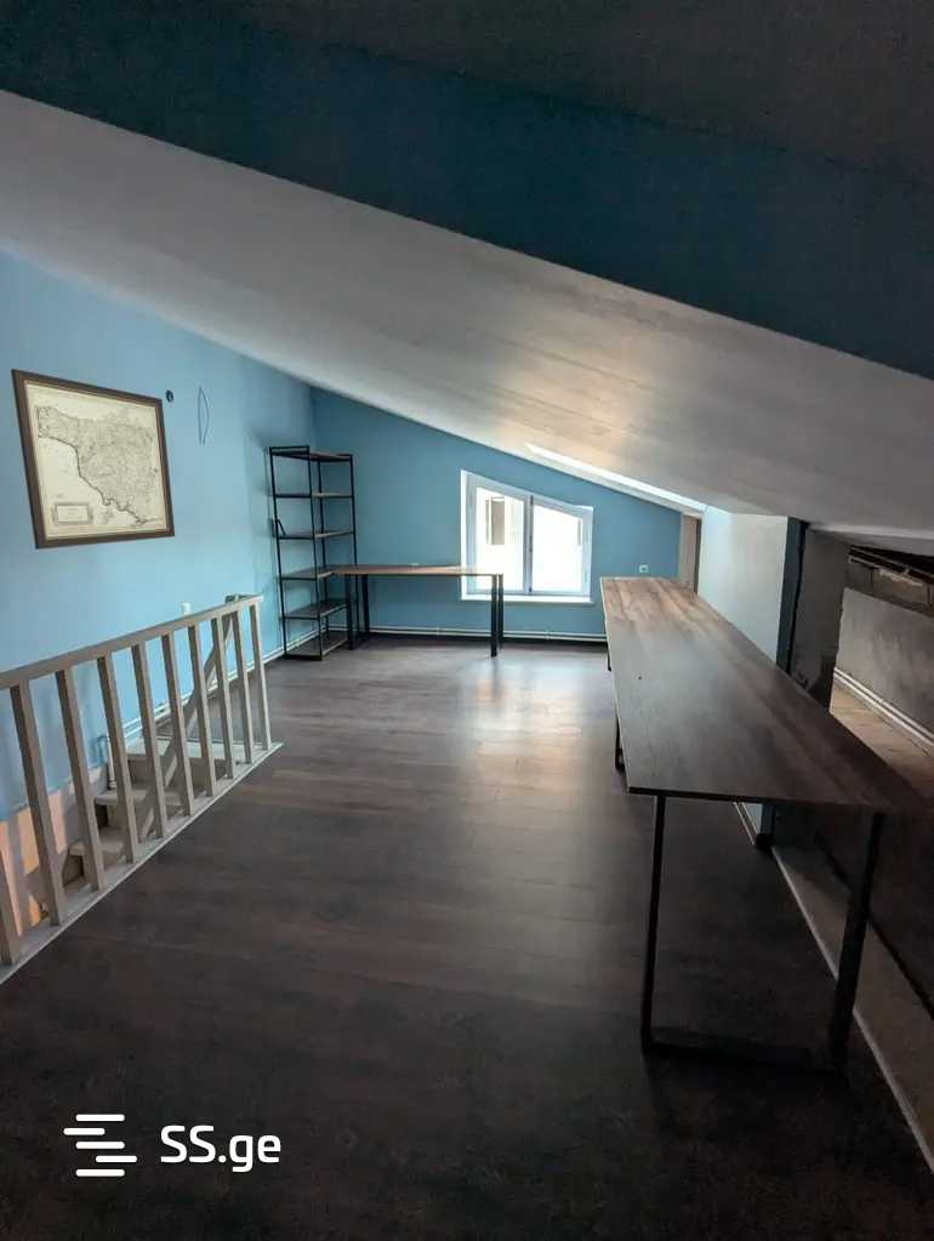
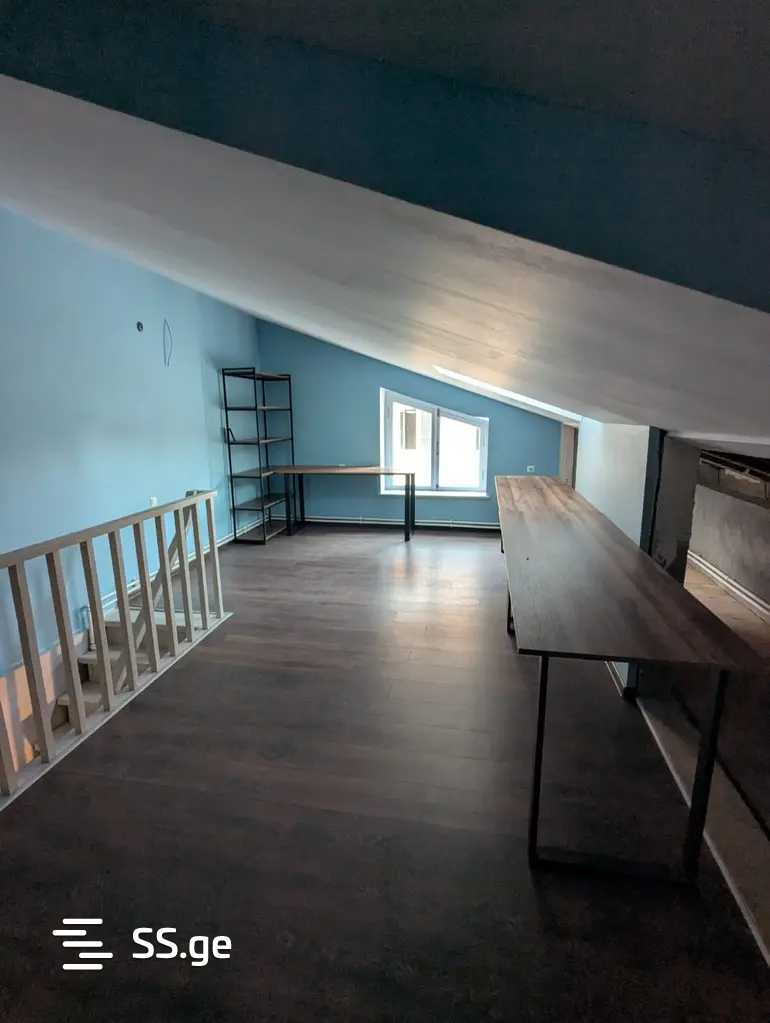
- wall art [10,368,176,551]
